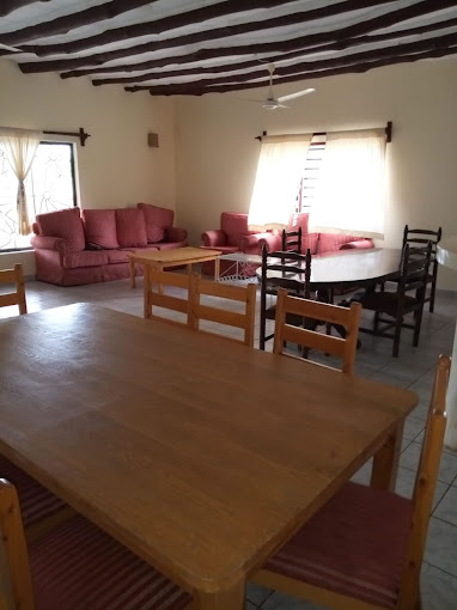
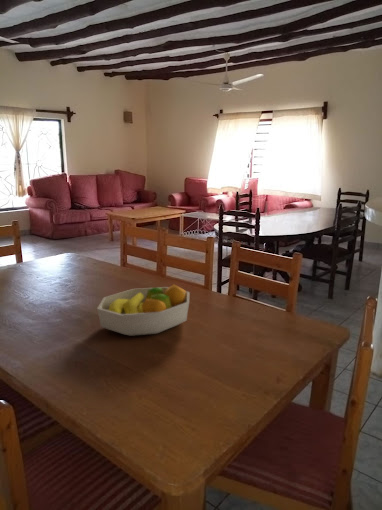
+ fruit bowl [96,283,191,337]
